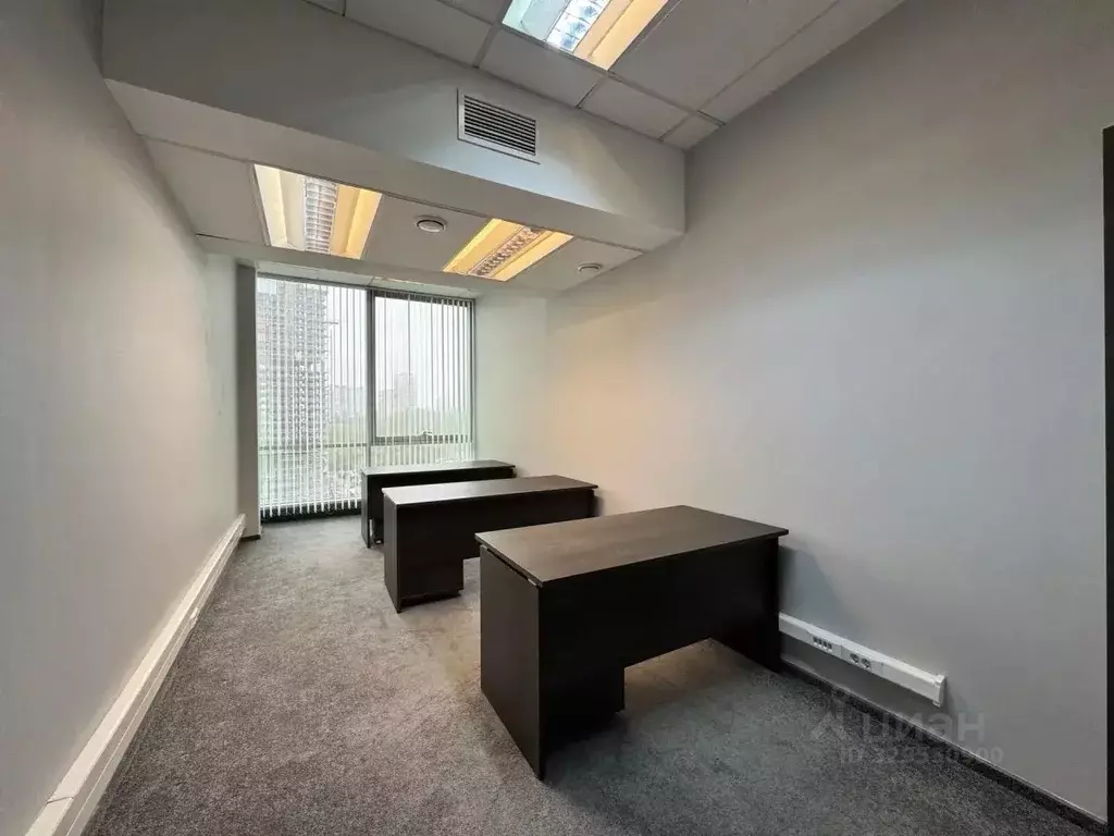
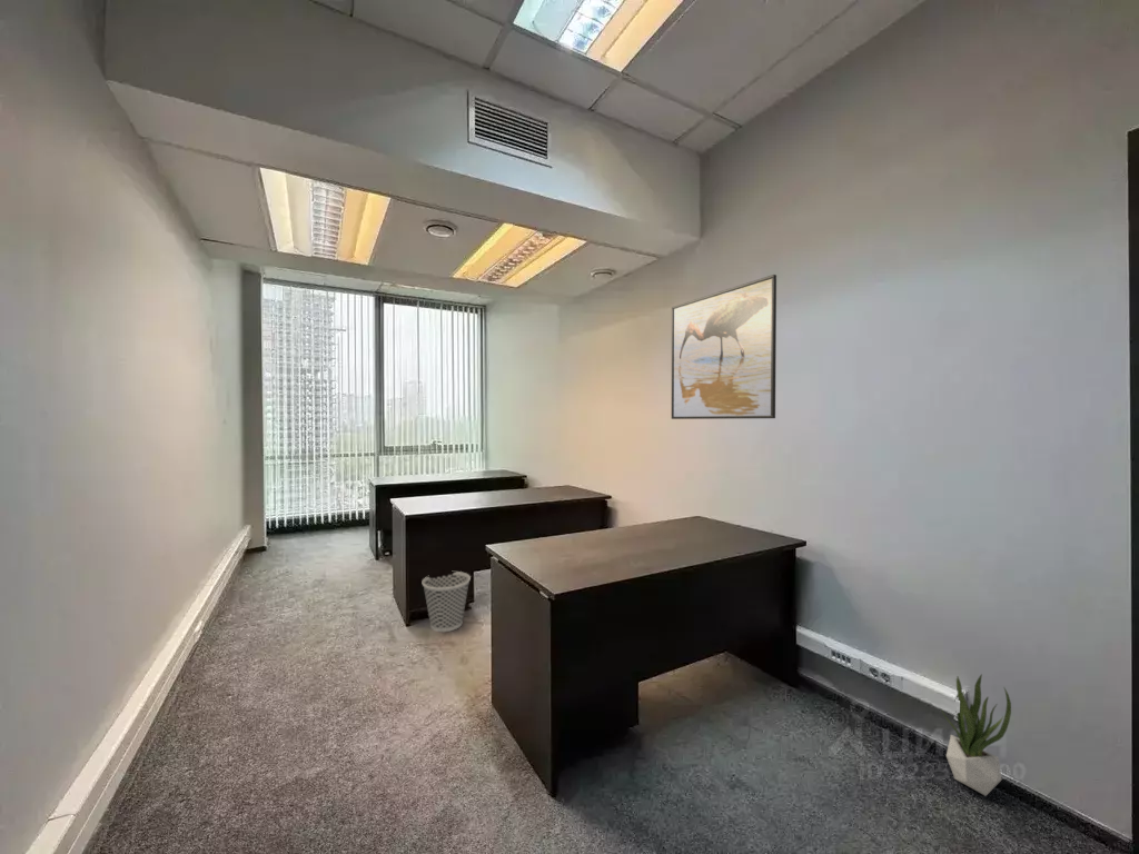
+ wastebasket [422,570,472,633]
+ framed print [671,274,778,420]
+ potted plant [940,673,1012,797]
